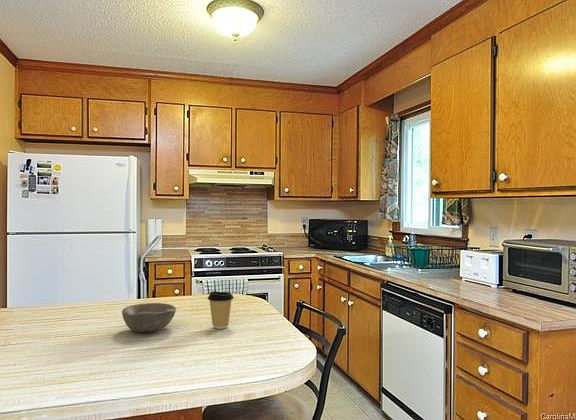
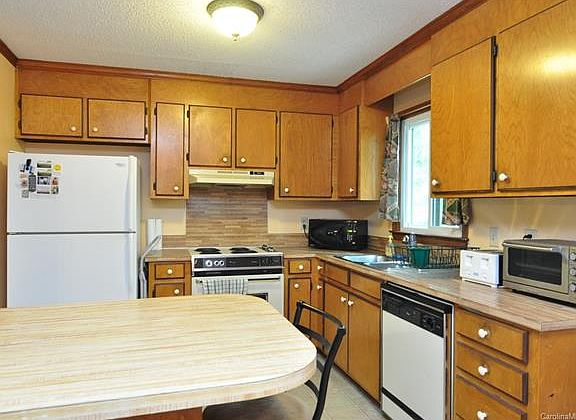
- bowl [121,302,177,333]
- coffee cup [207,290,235,330]
